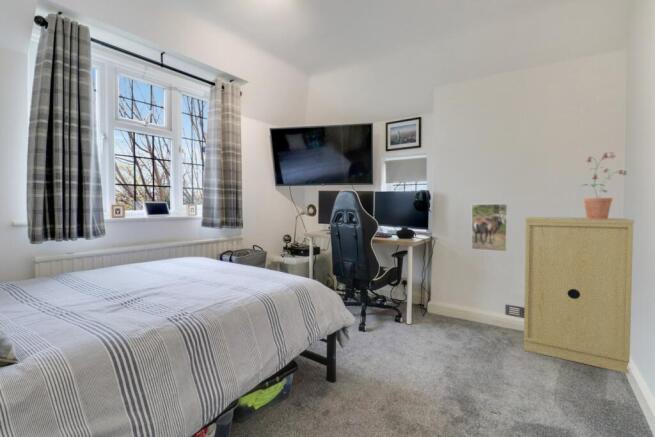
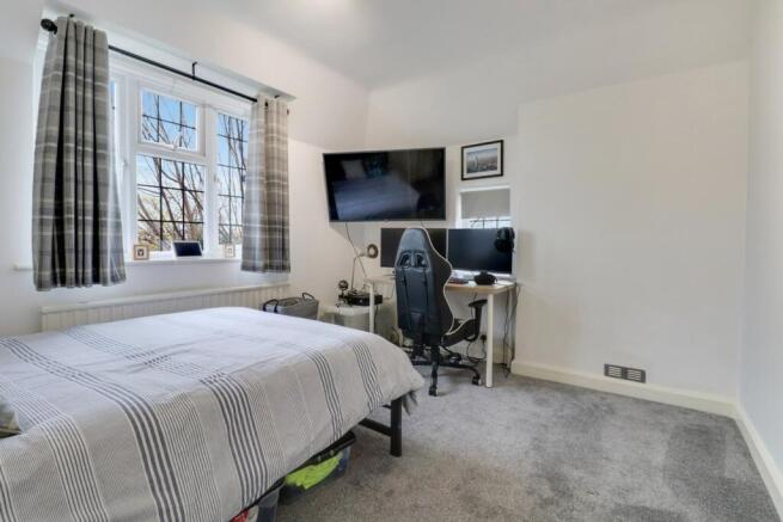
- chest of drawers [523,216,635,375]
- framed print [470,203,509,253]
- potted plant [580,151,627,219]
